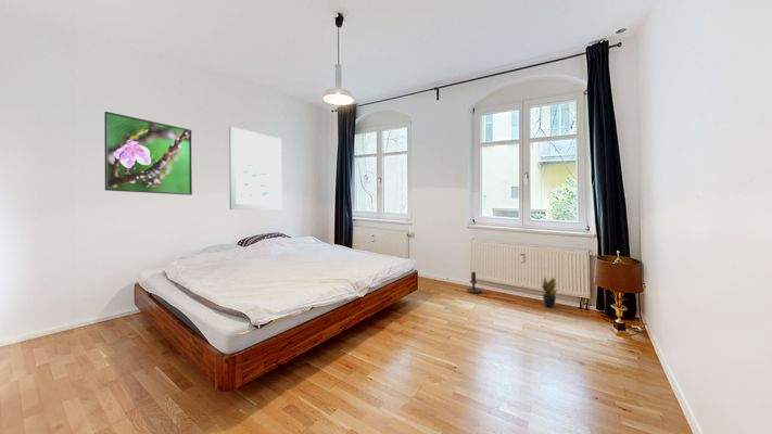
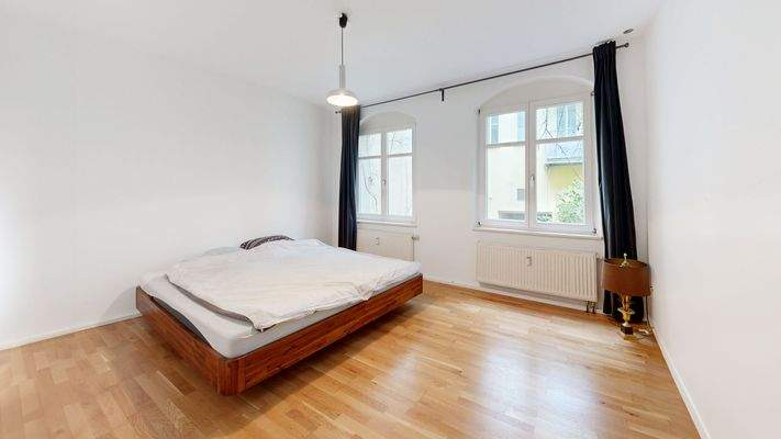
- potted plant [541,275,560,309]
- candle holder [465,271,486,294]
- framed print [103,111,193,196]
- wall art [229,126,282,212]
